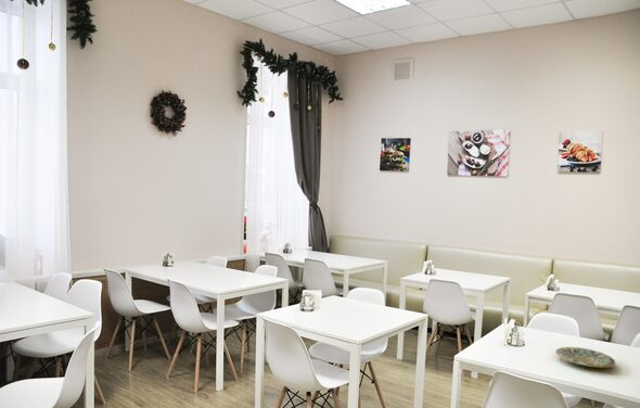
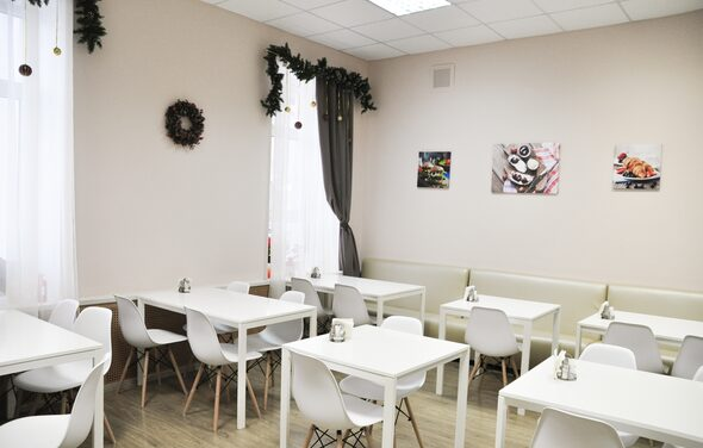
- plate [554,346,616,369]
